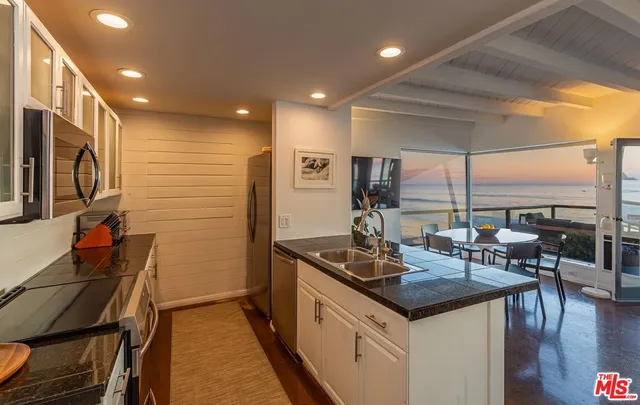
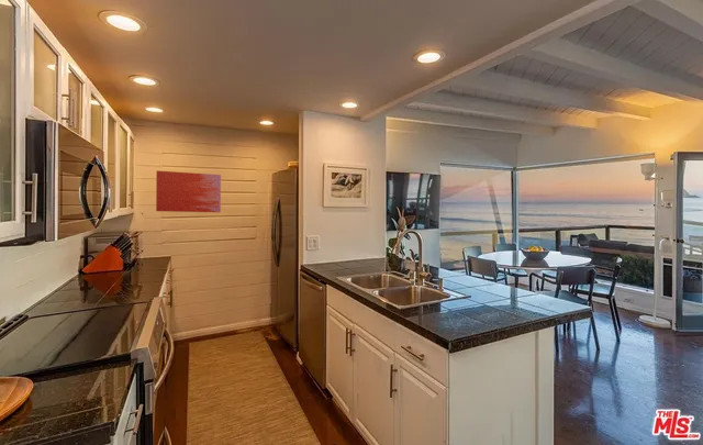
+ wall art [155,169,222,213]
